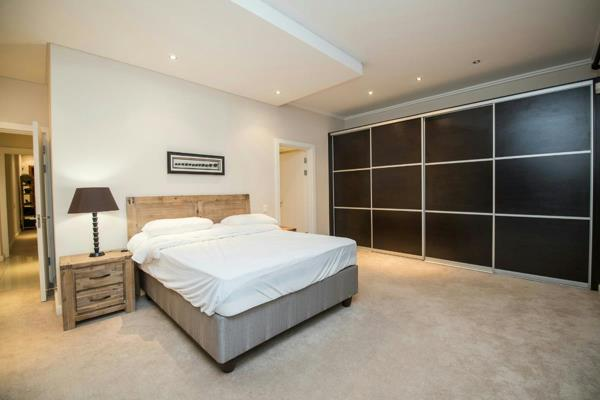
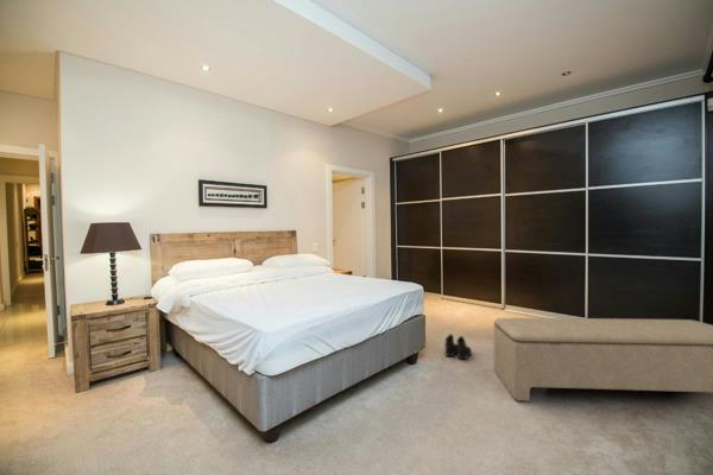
+ boots [443,334,473,360]
+ bench [493,317,713,403]
